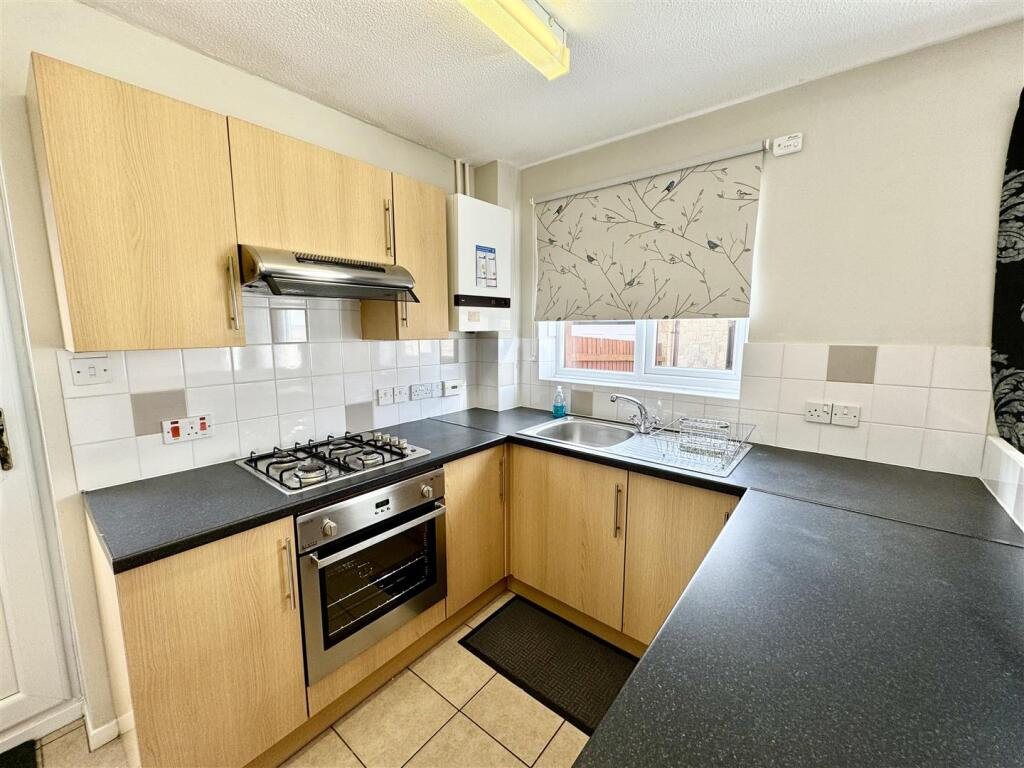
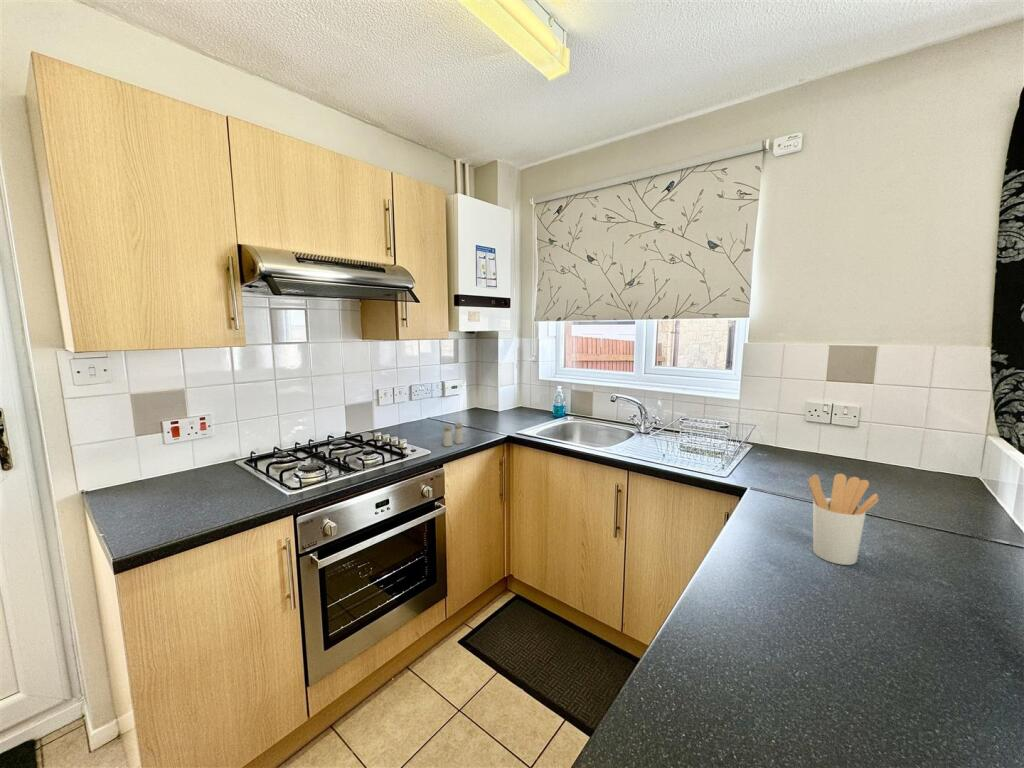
+ utensil holder [808,473,880,566]
+ salt and pepper shaker [442,422,464,448]
